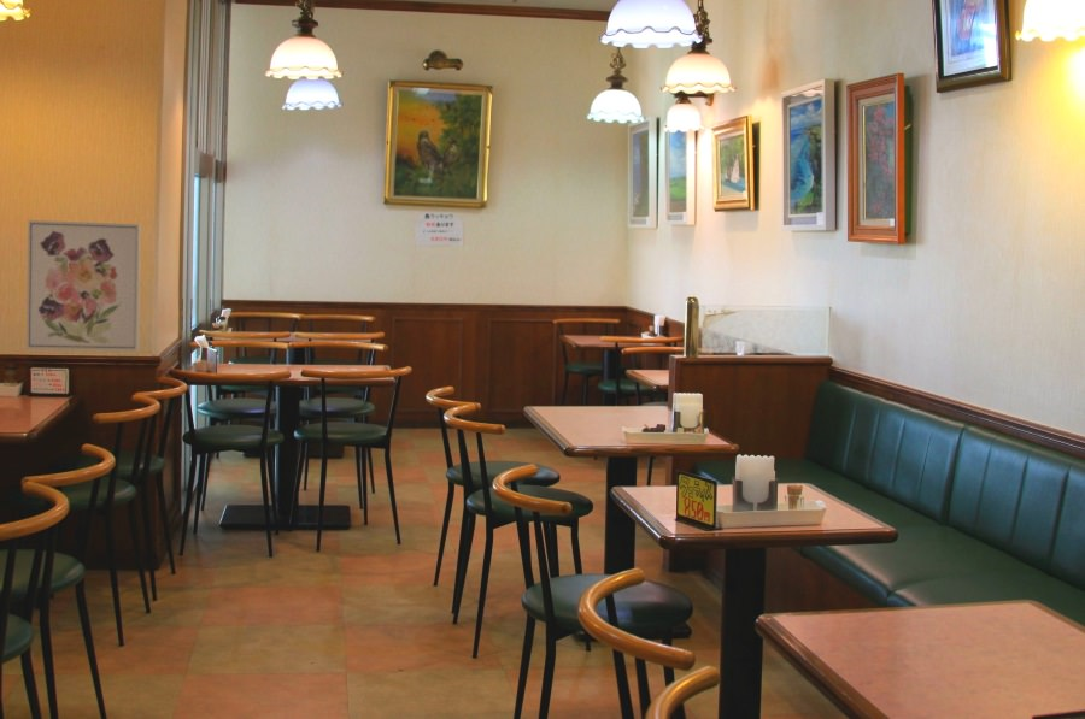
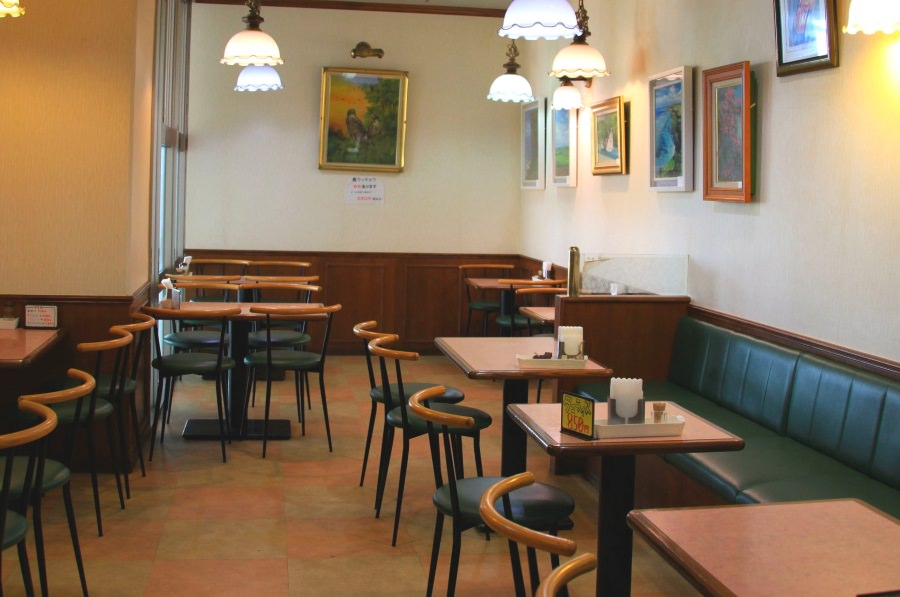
- wall art [25,219,141,353]
